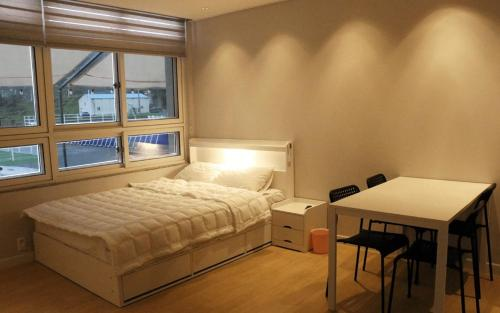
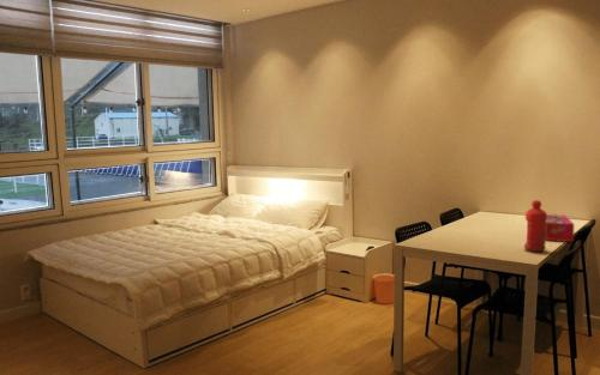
+ water bottle [523,199,548,253]
+ tissue box [545,213,576,243]
